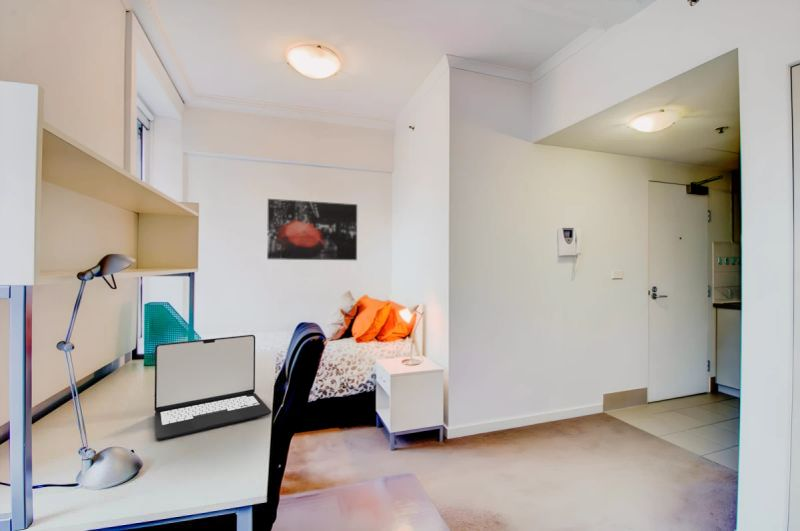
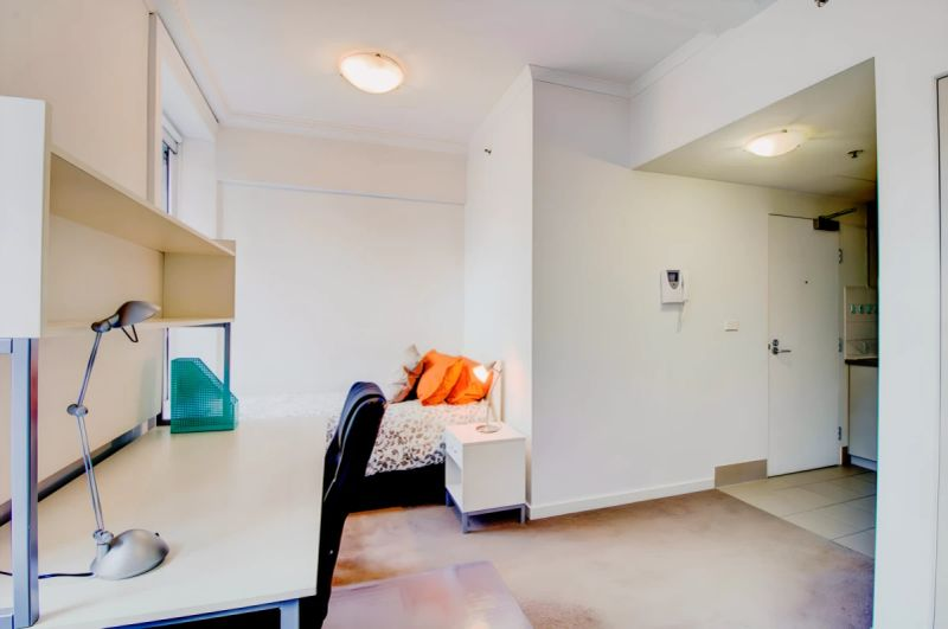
- laptop [153,334,273,441]
- wall art [266,198,358,261]
